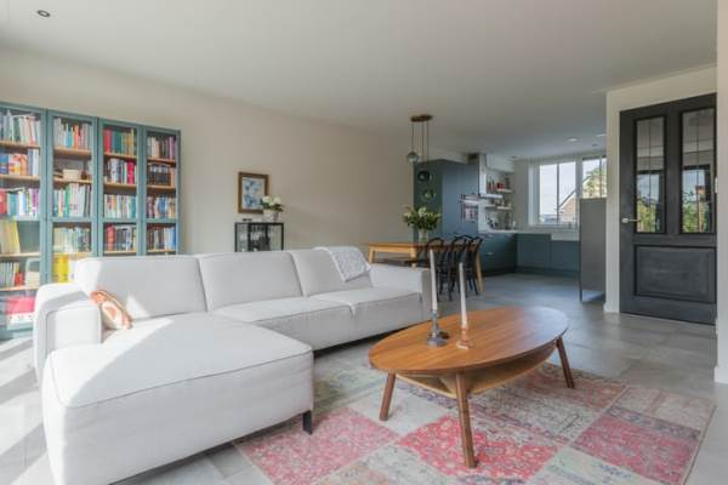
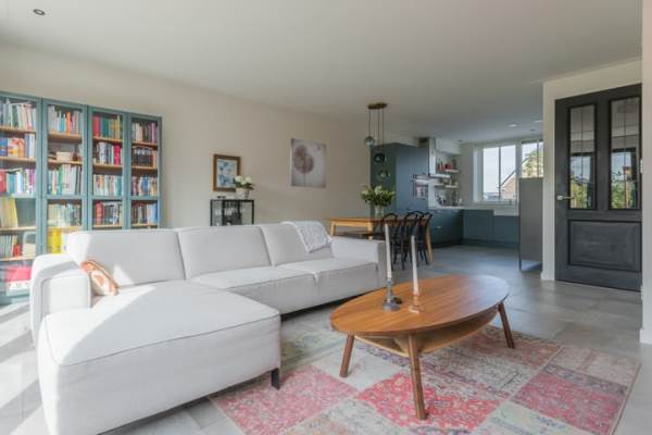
+ wall art [289,137,327,189]
